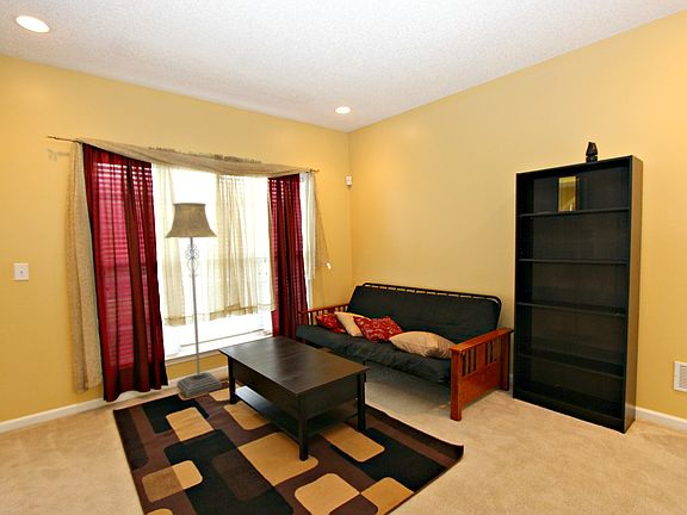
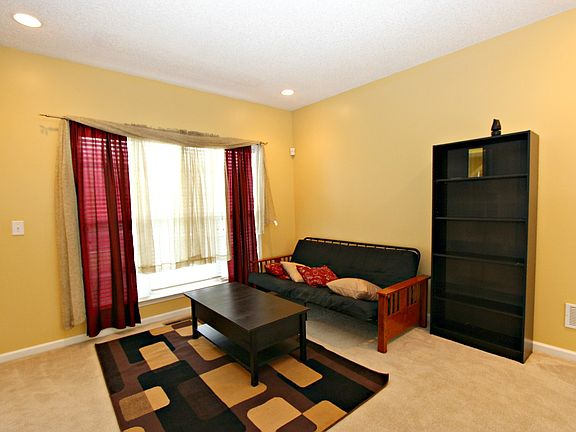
- floor lamp [163,201,223,398]
